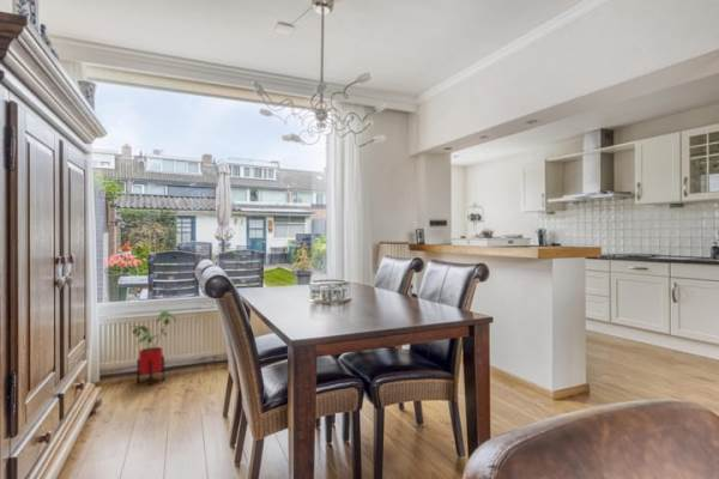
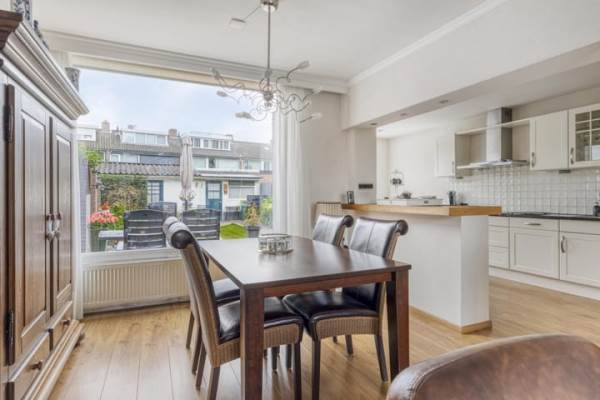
- house plant [128,309,177,386]
